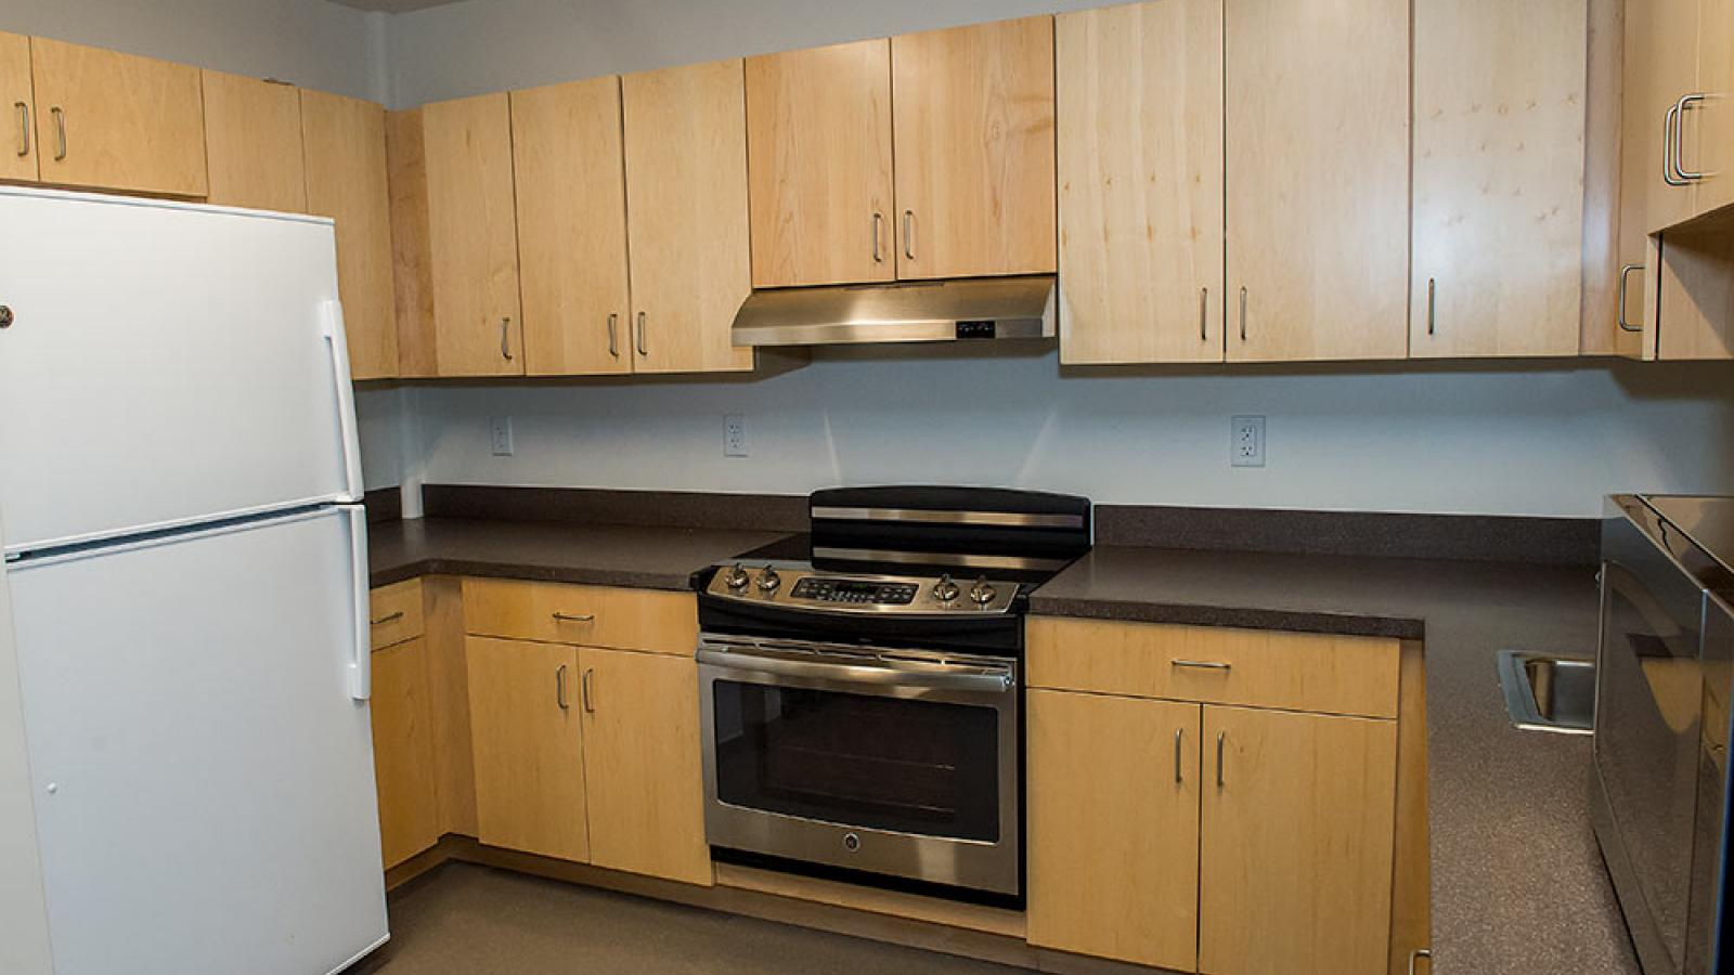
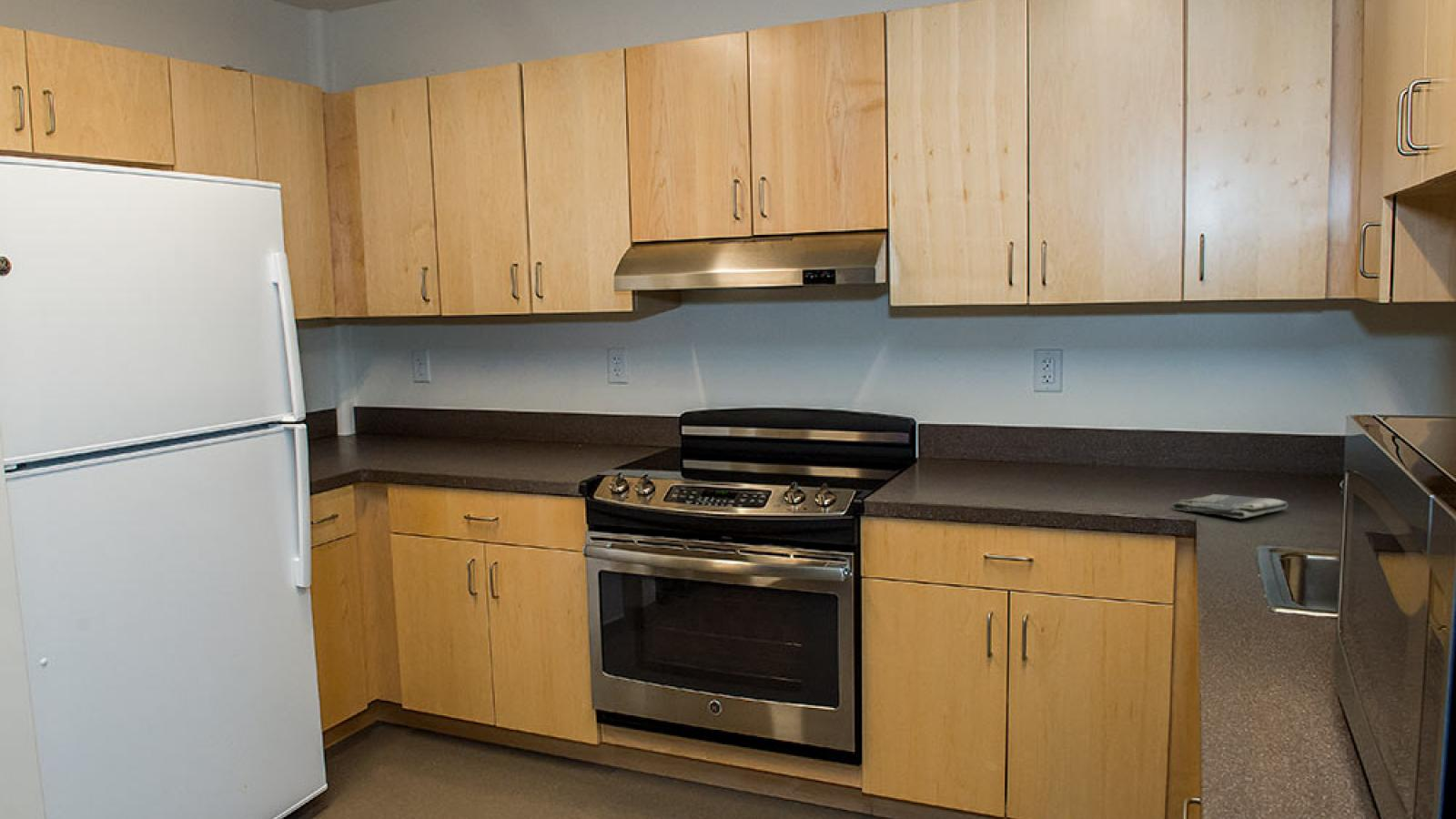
+ dish towel [1171,493,1289,520]
